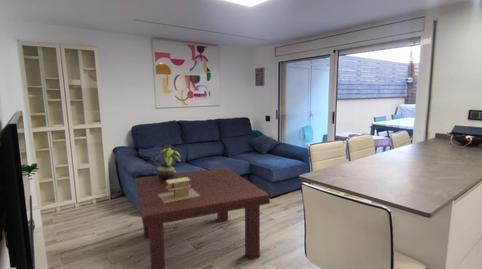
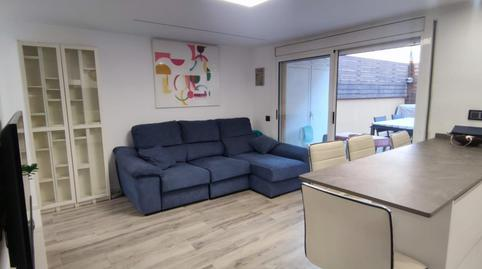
- coffee table [134,167,271,269]
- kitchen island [158,177,200,203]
- potted plant [154,144,182,180]
